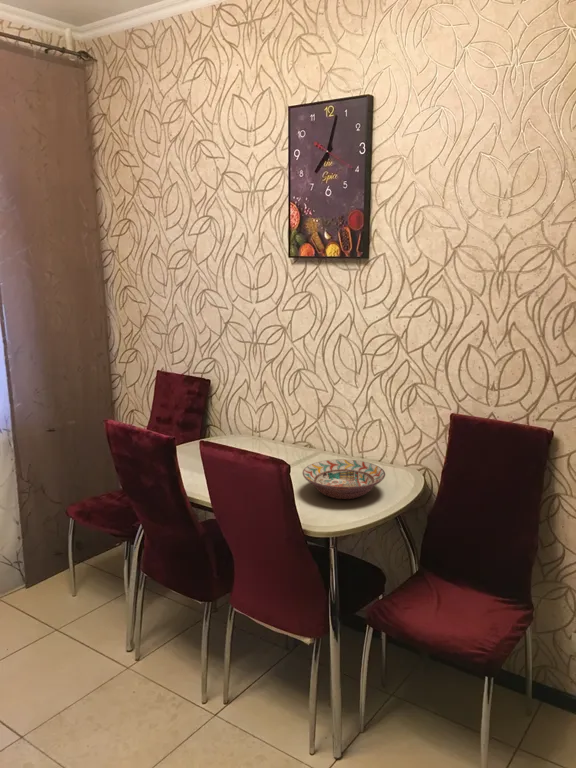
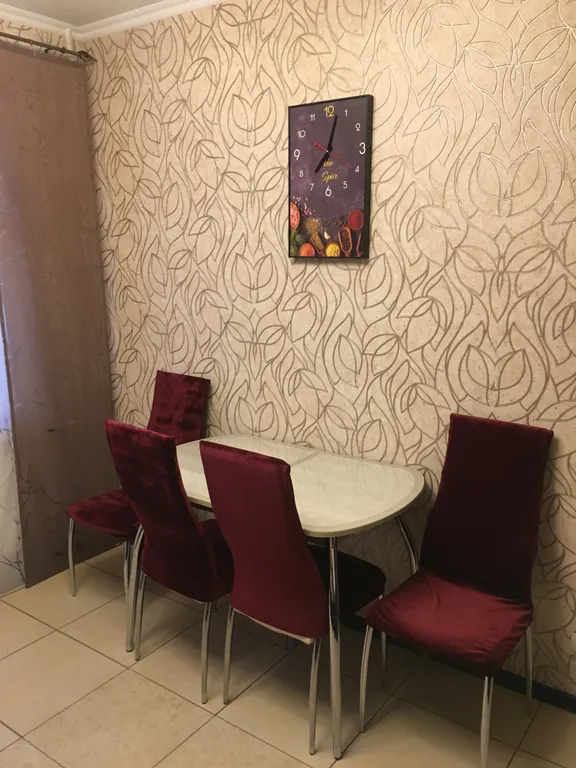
- decorative bowl [301,458,386,500]
